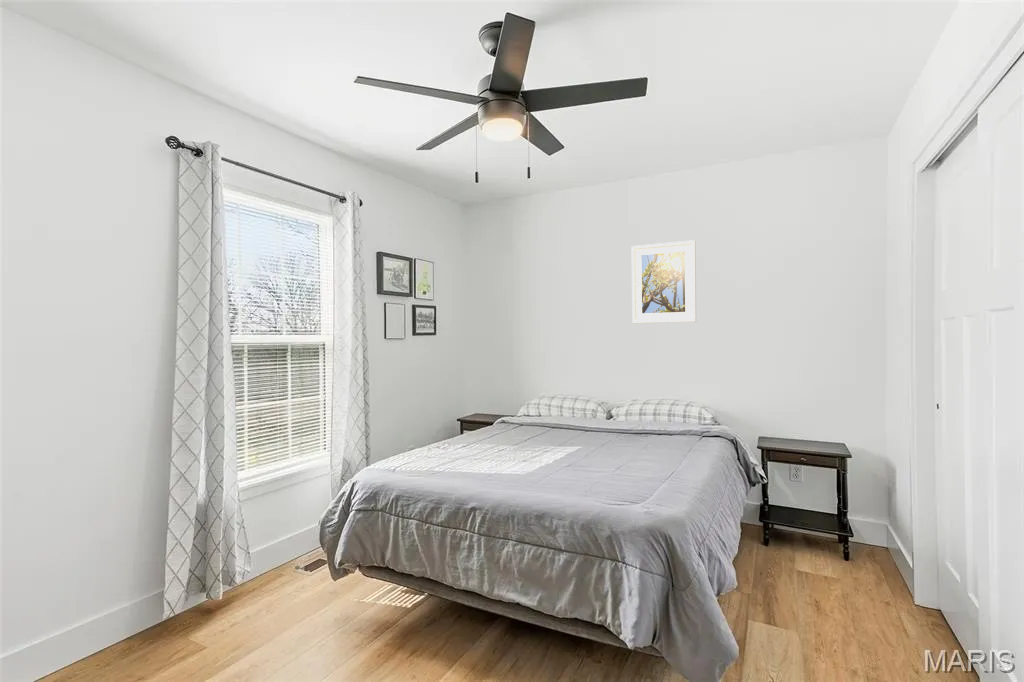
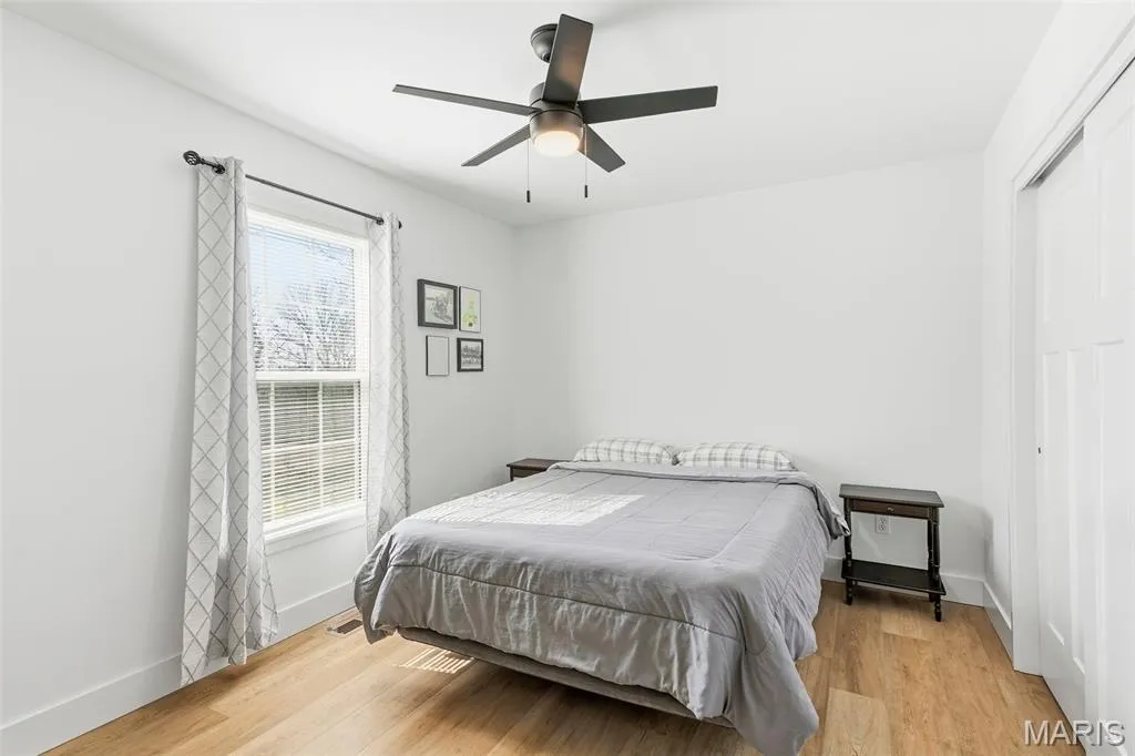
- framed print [631,239,697,324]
